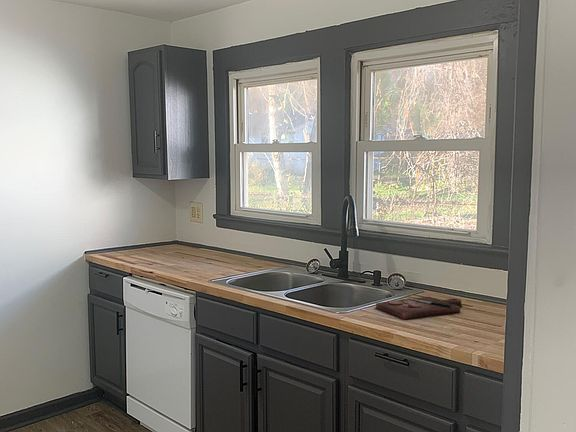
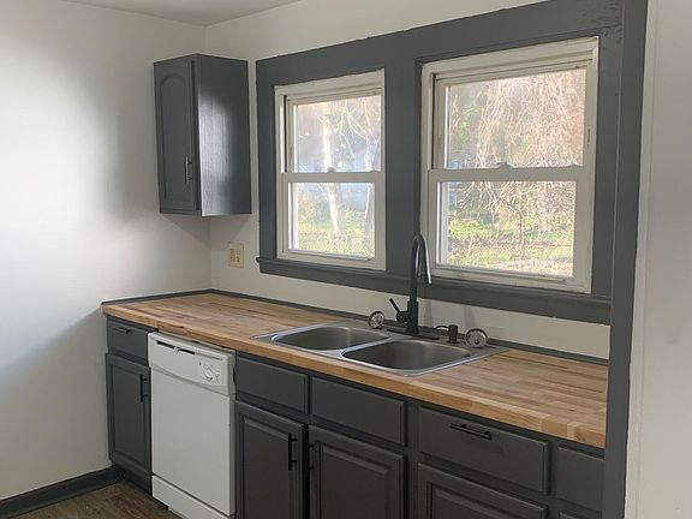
- cutting board [375,296,462,320]
